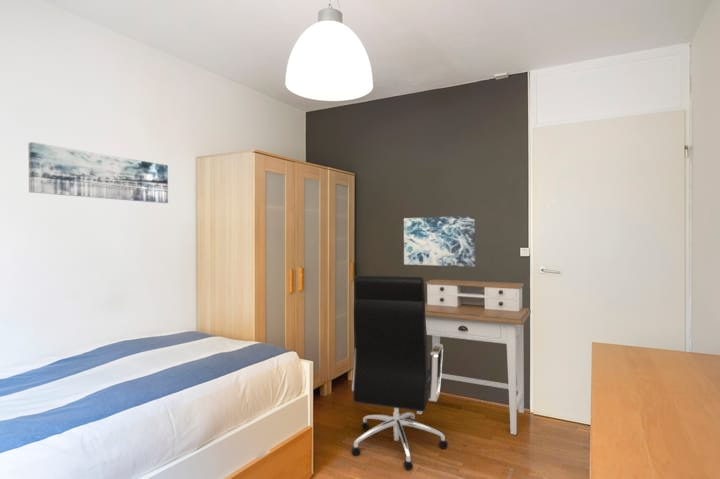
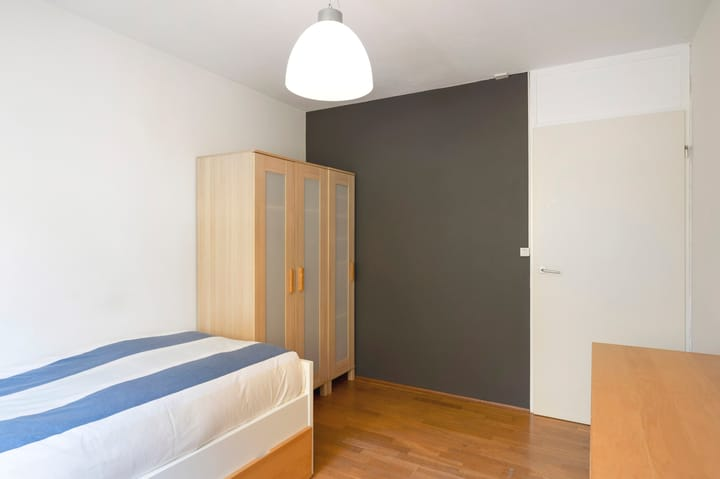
- wall art [403,215,476,267]
- desk [416,278,532,436]
- office chair [350,275,449,472]
- wall art [28,141,169,204]
